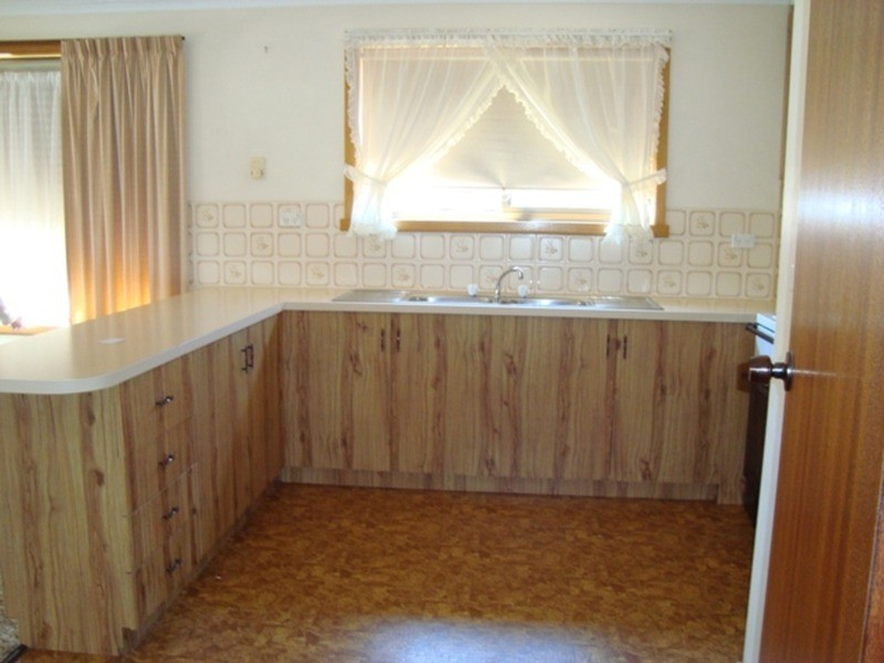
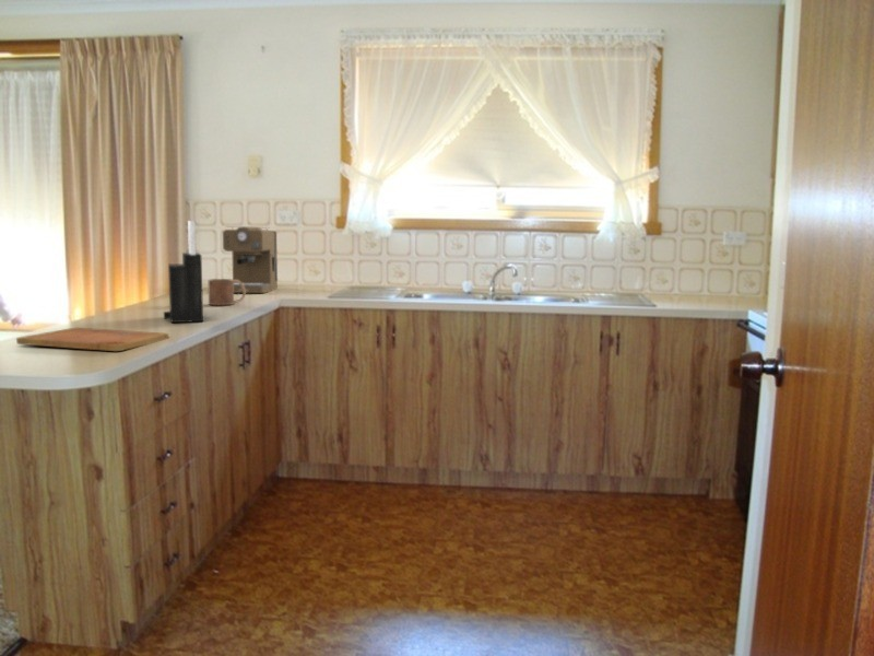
+ coffee maker [222,225,279,294]
+ cutting board [15,327,169,352]
+ knife block [163,220,204,324]
+ mug [208,278,247,306]
